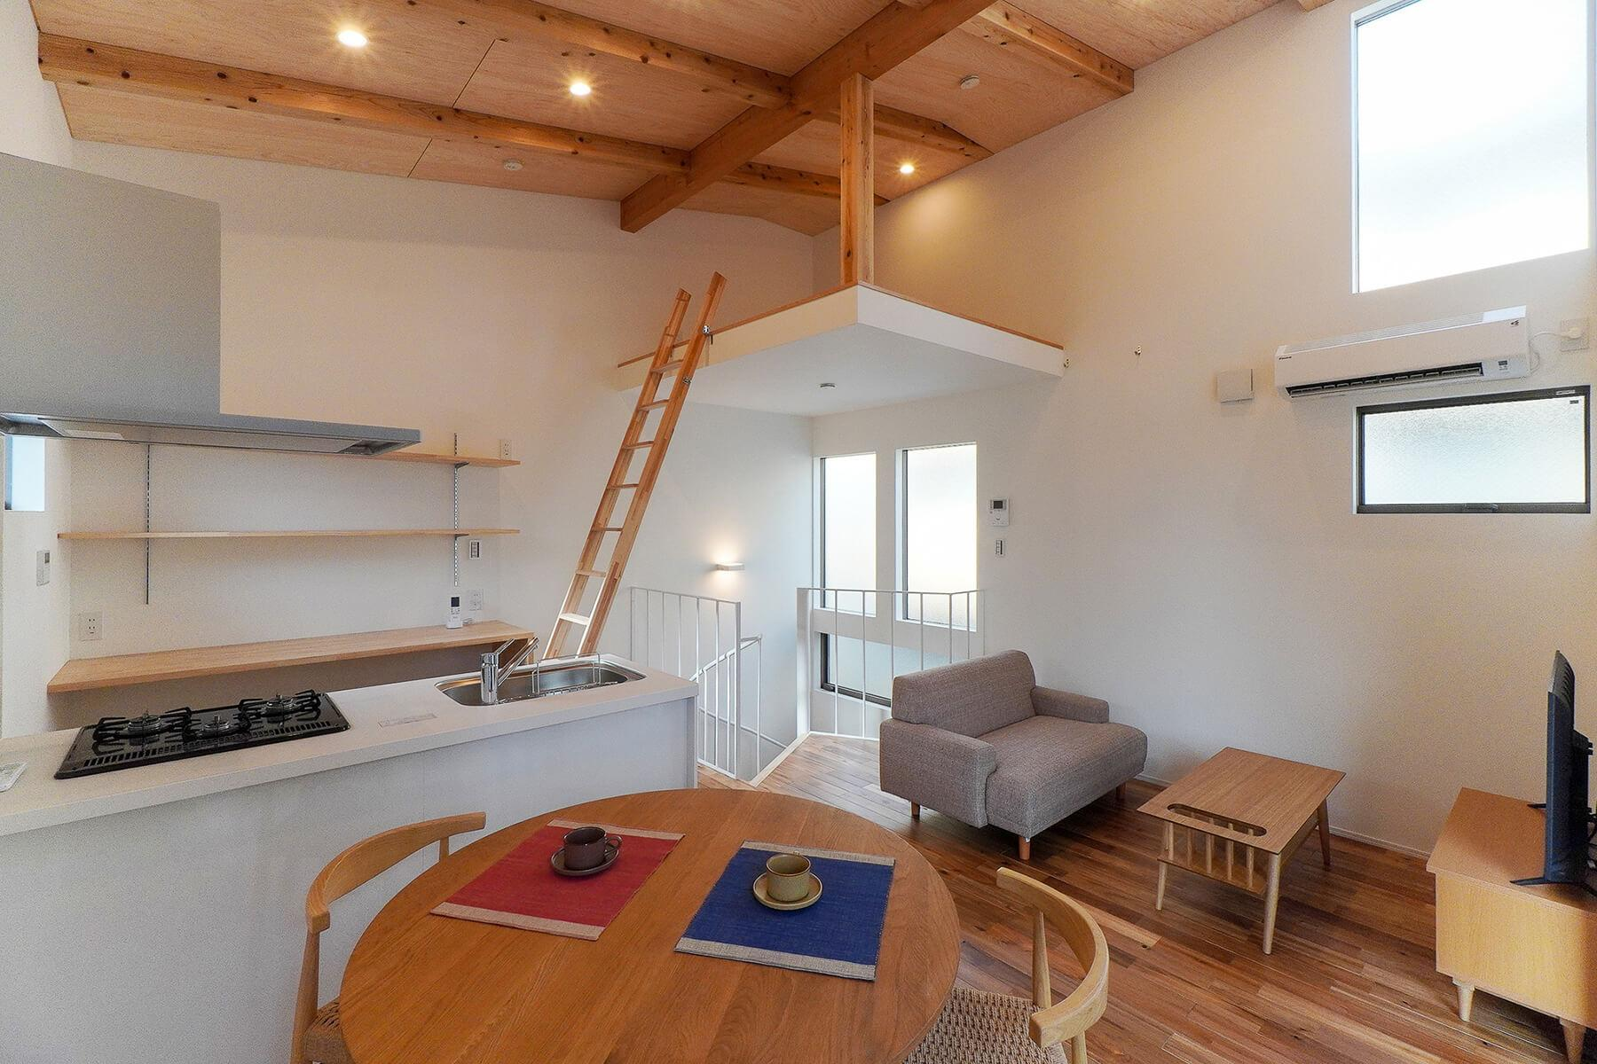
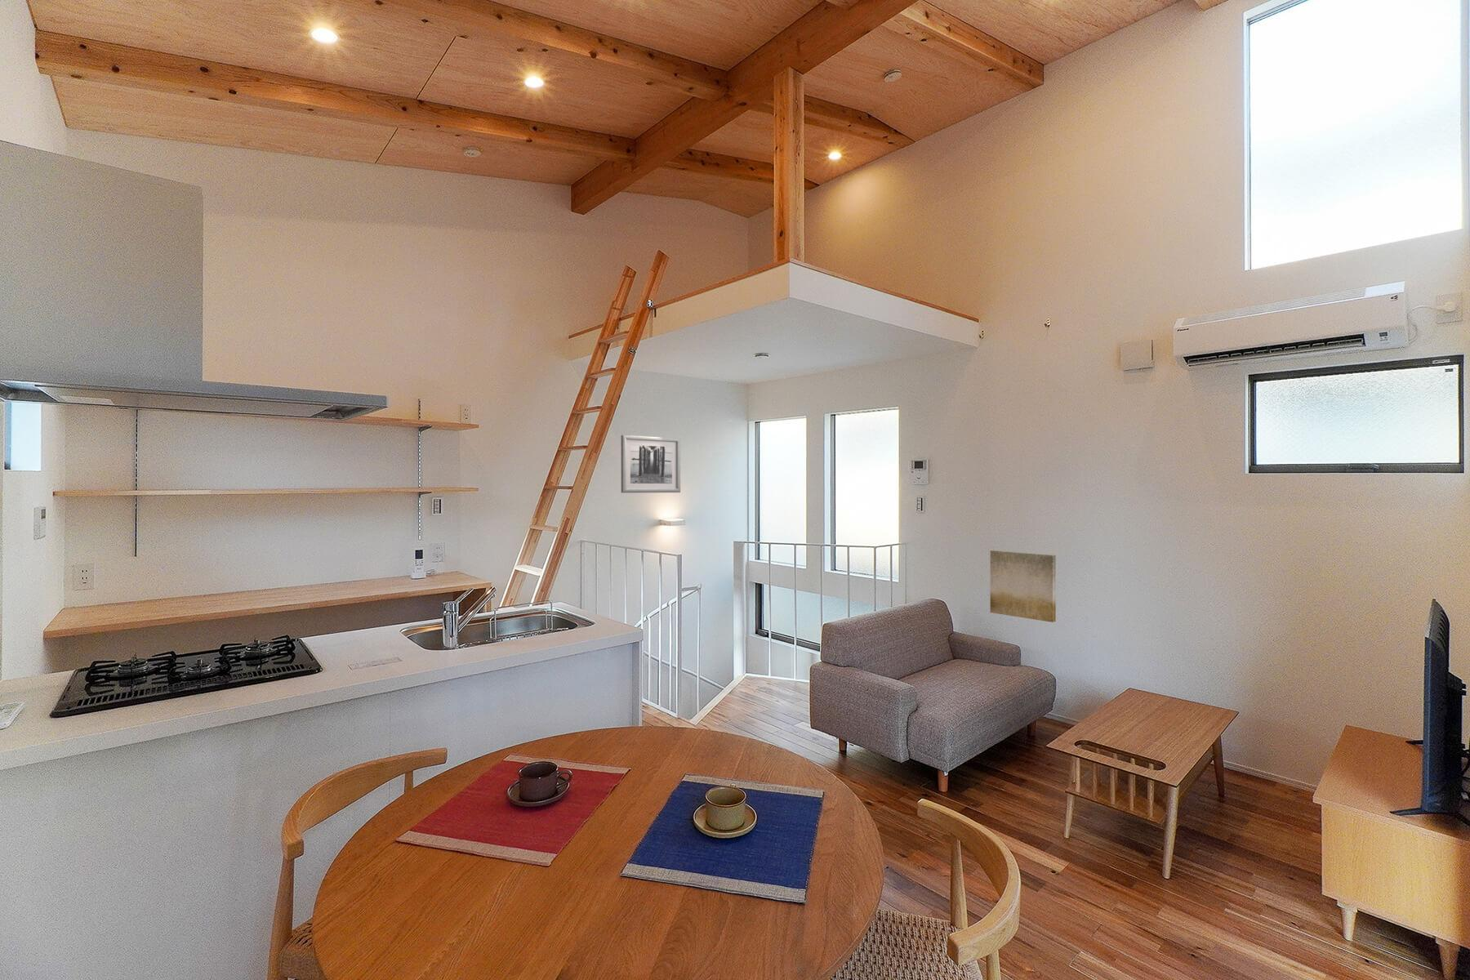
+ wall art [990,550,1057,623]
+ wall art [620,434,681,493]
